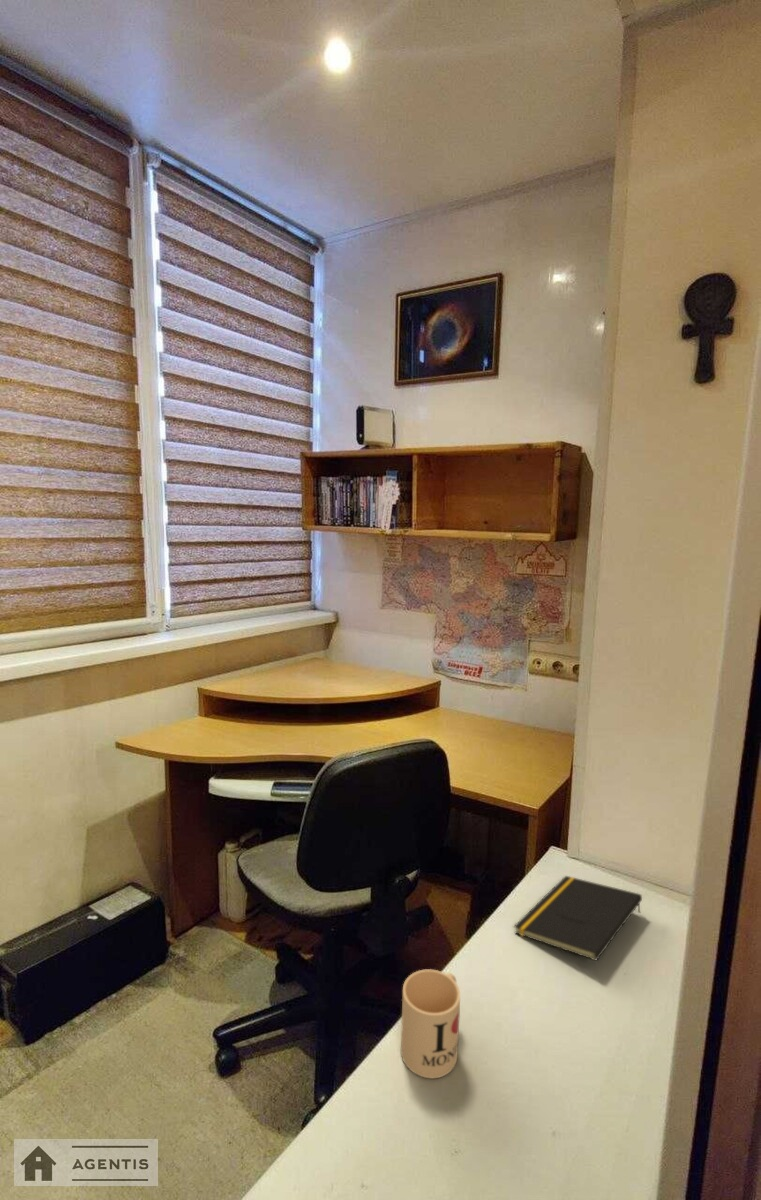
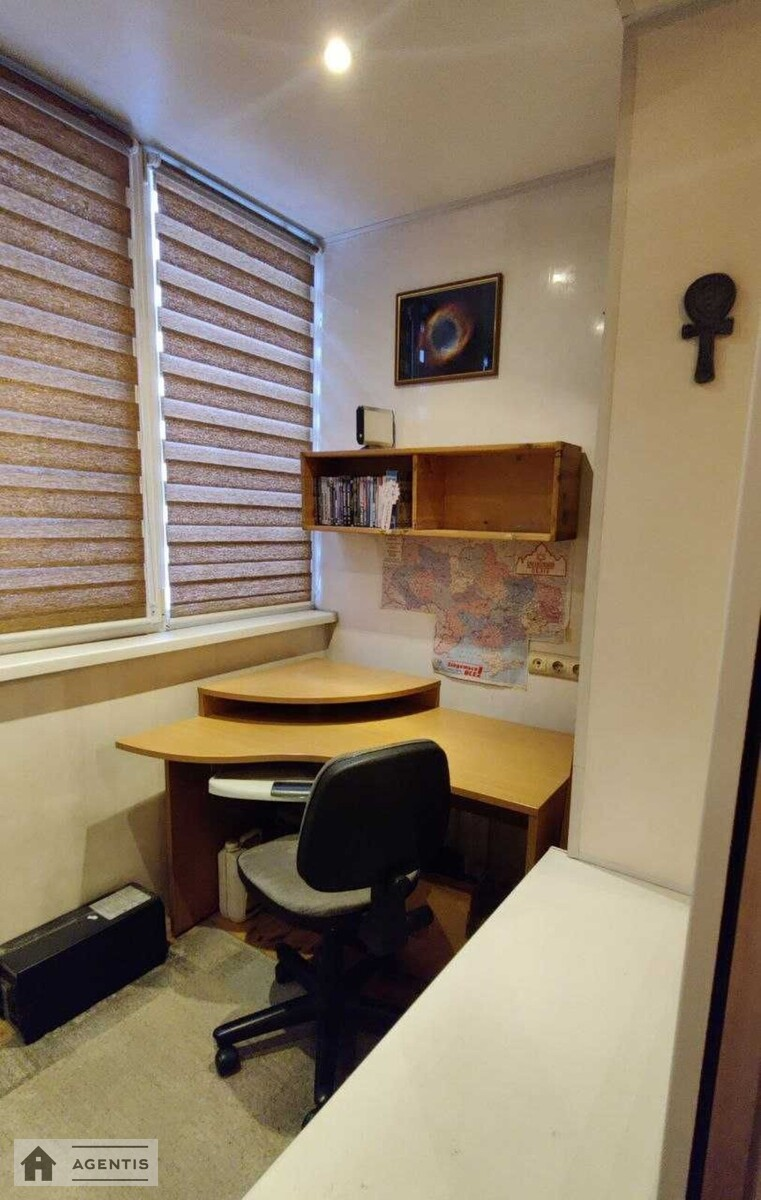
- notepad [513,875,643,962]
- mug [400,968,461,1079]
